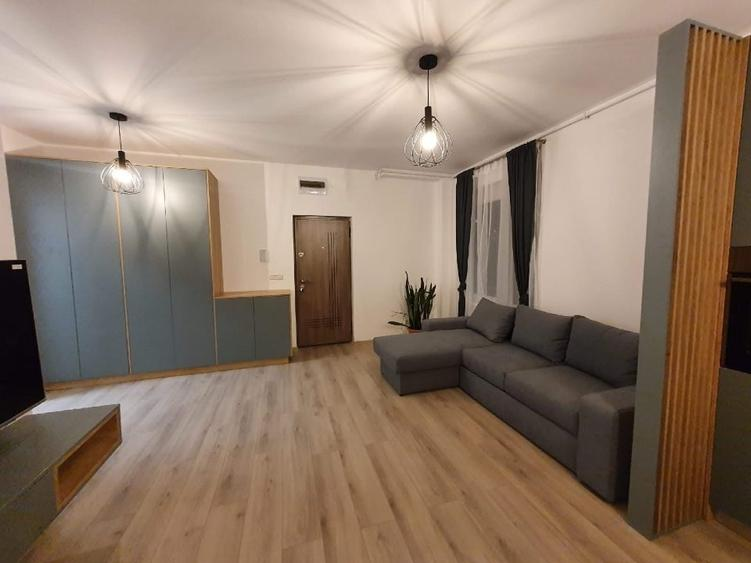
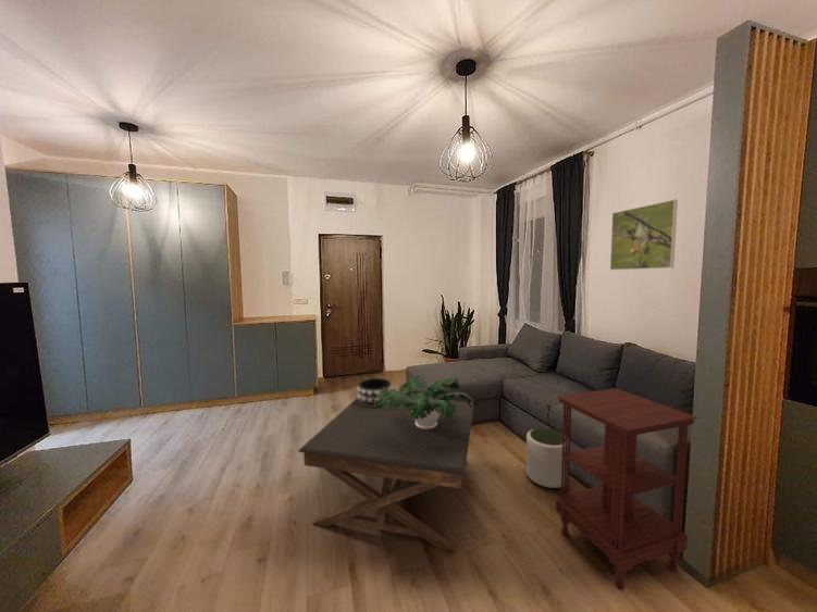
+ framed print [609,199,679,271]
+ coffee table [297,398,475,553]
+ plant pot [525,427,568,489]
+ decorative bowl [355,377,394,407]
+ potted plant [375,375,479,429]
+ side table [554,387,700,591]
